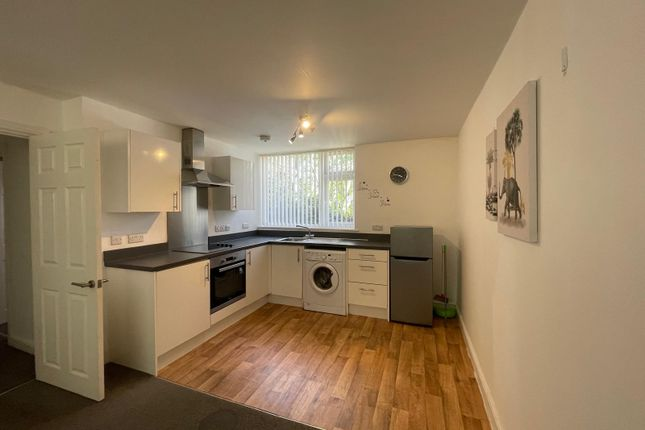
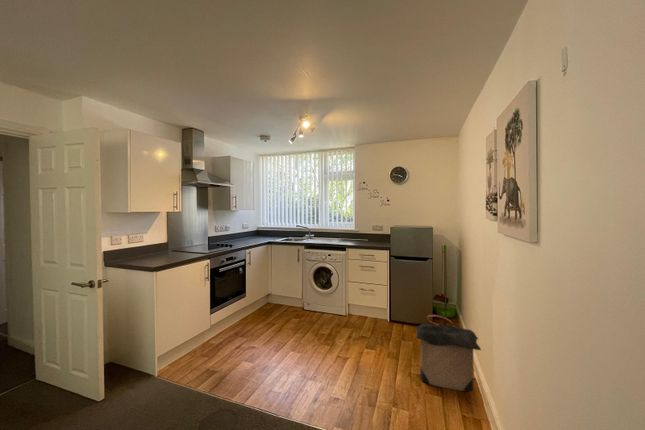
+ laundry hamper [415,314,482,393]
